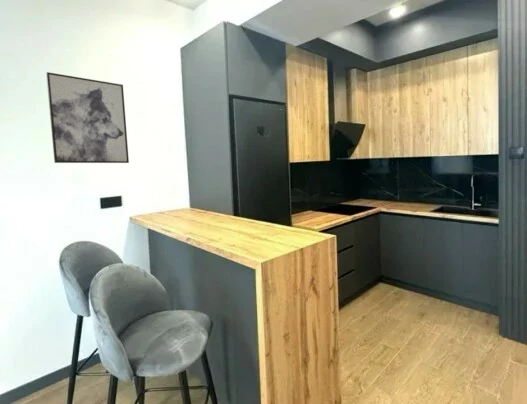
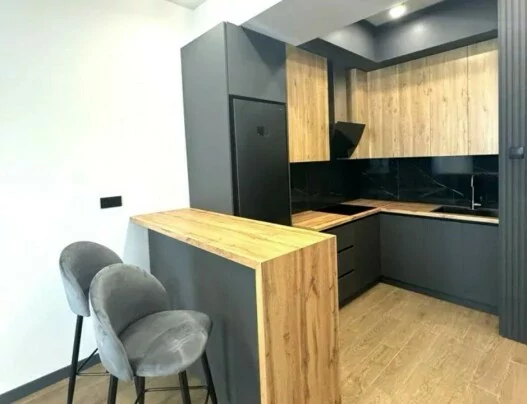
- wall art [45,71,130,164]
